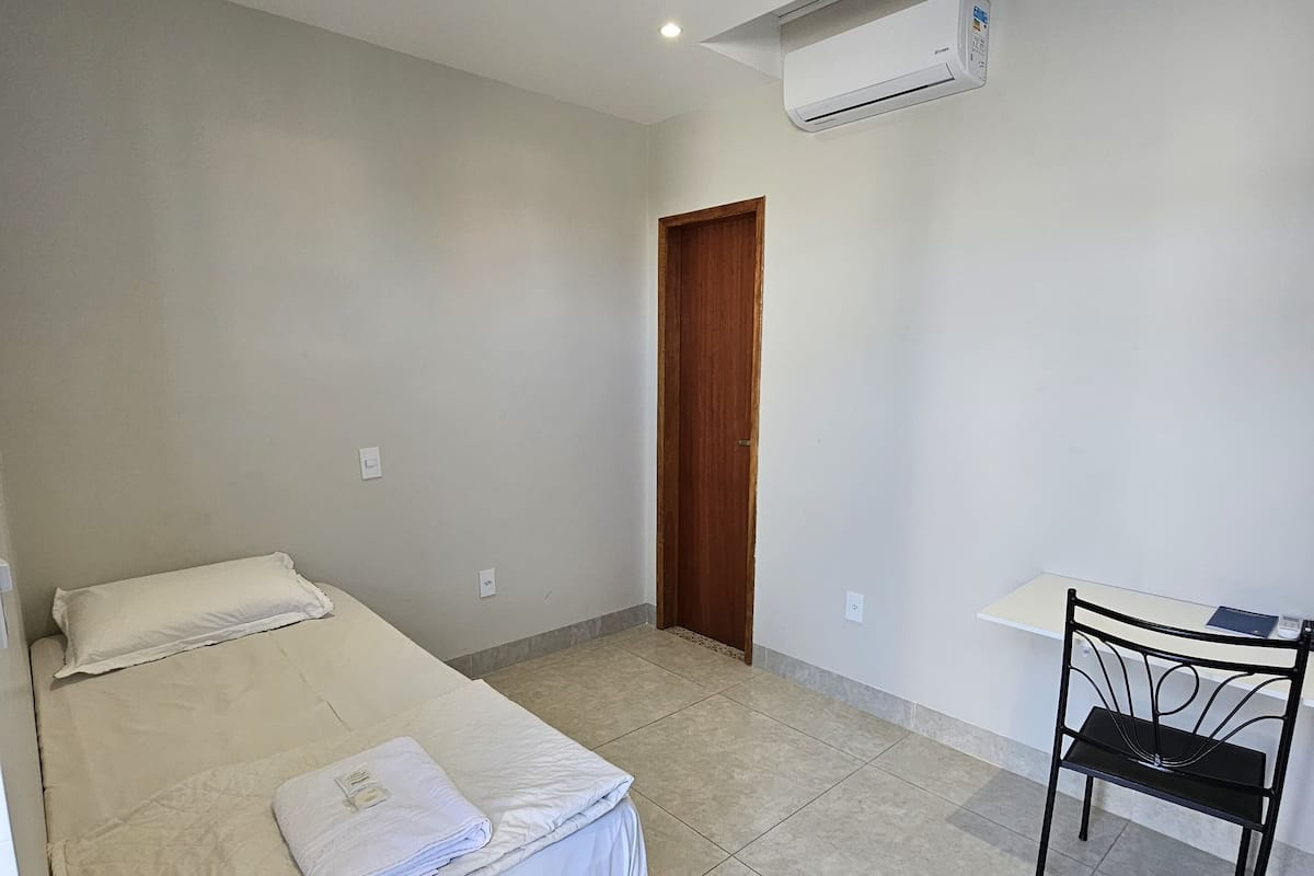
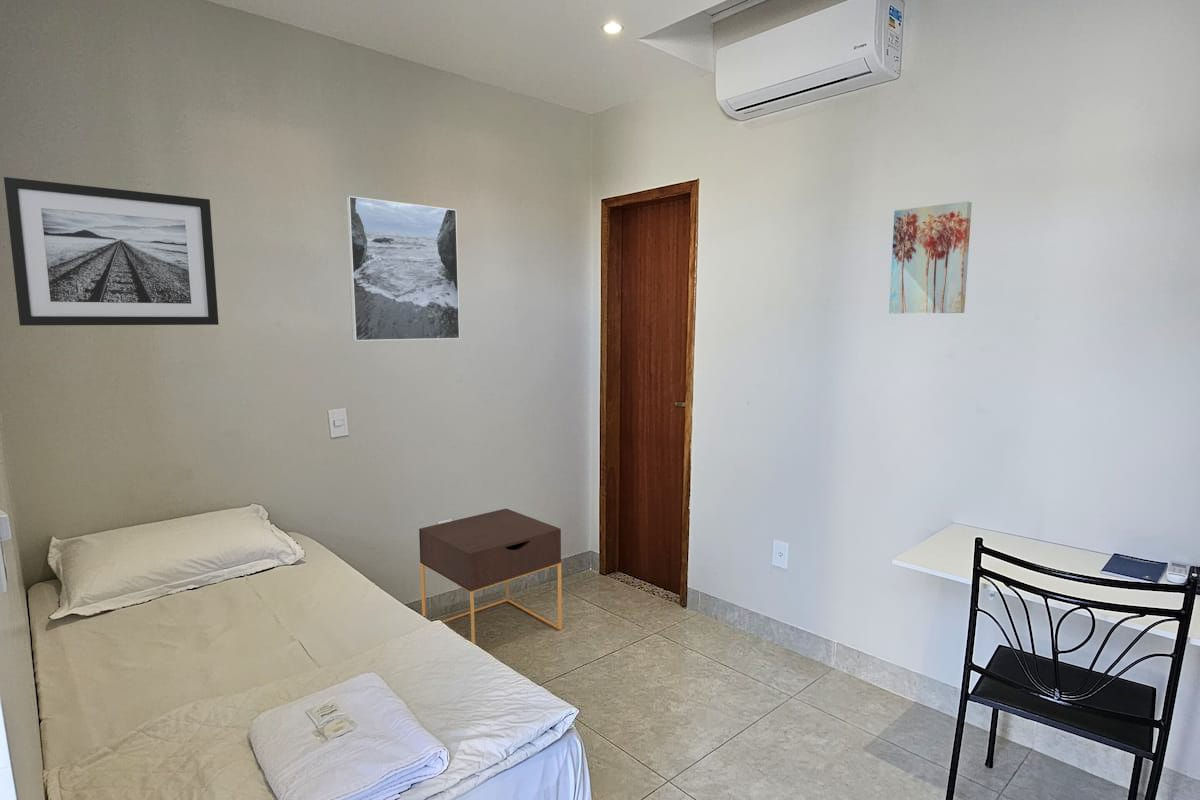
+ wall art [888,200,973,315]
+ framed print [345,195,461,342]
+ wall art [3,176,220,327]
+ nightstand [418,508,563,645]
